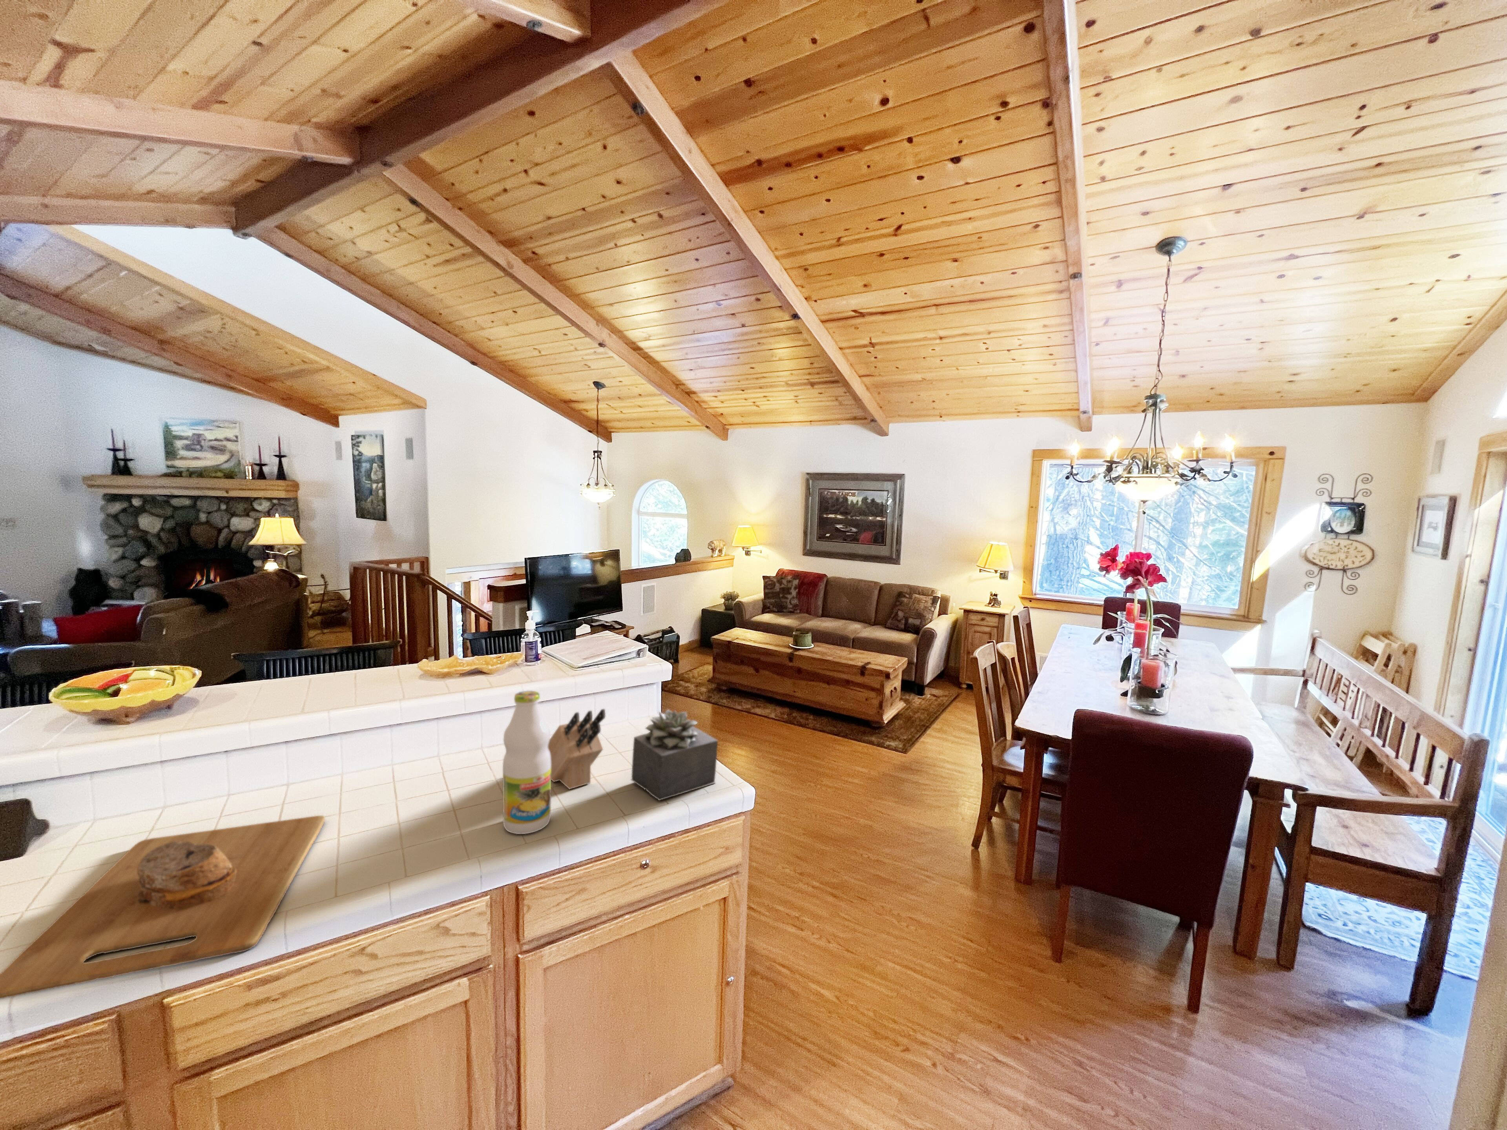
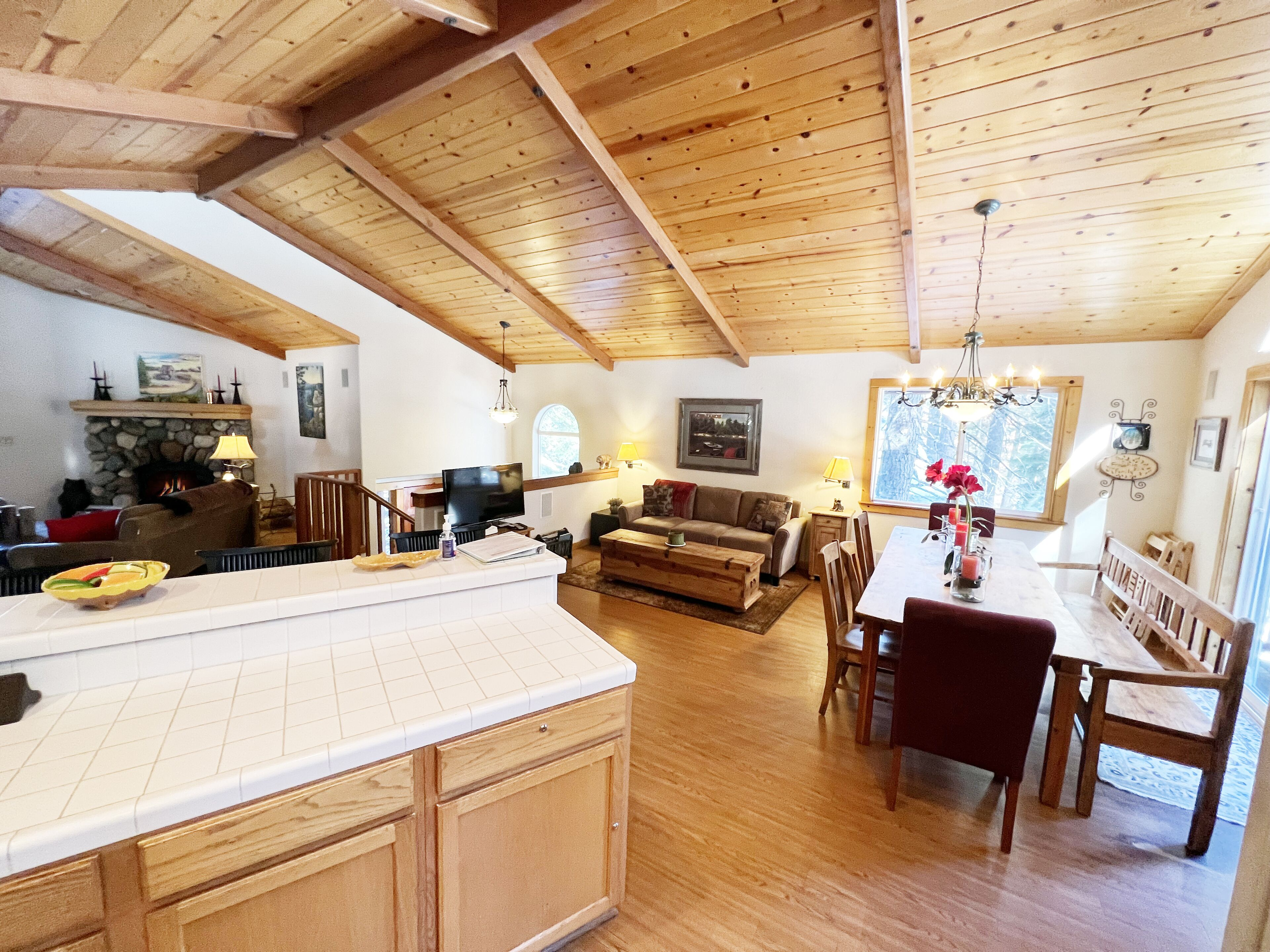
- bottle [502,690,552,834]
- cutting board [0,815,326,999]
- succulent plant [630,709,718,801]
- knife block [548,709,606,789]
